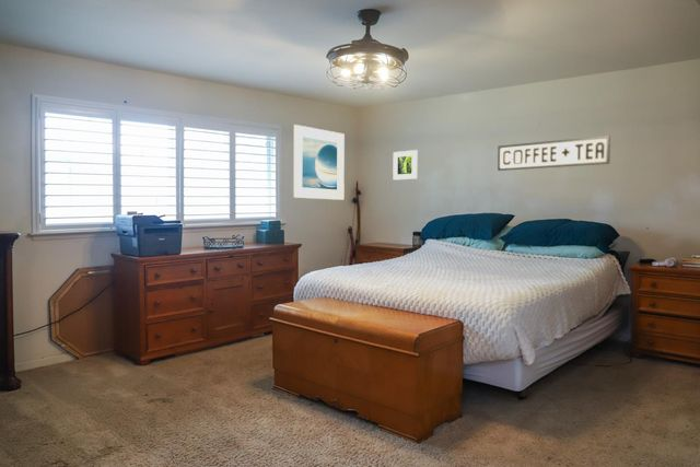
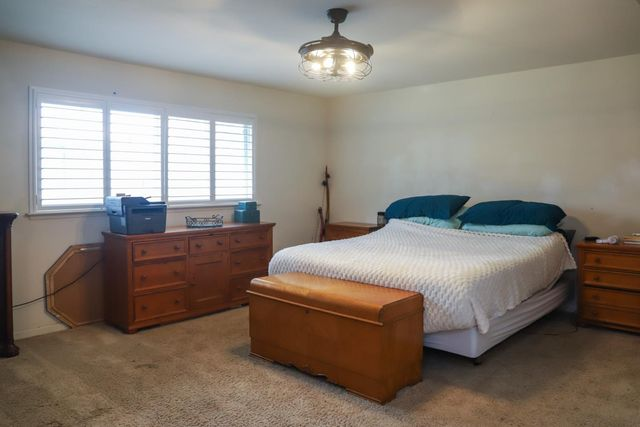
- sign [497,135,611,172]
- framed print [392,149,418,182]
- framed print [292,124,346,201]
